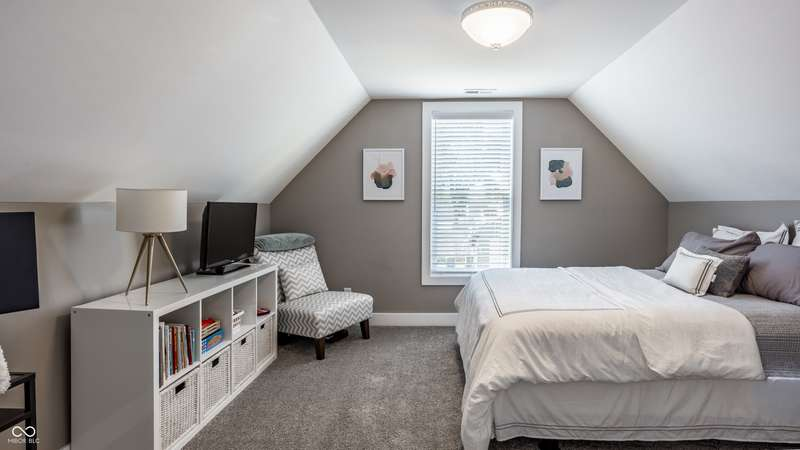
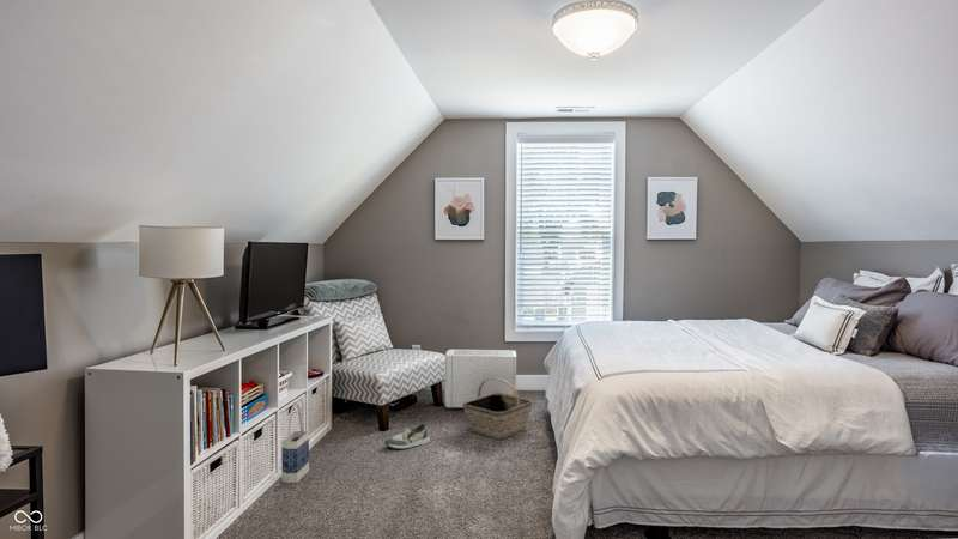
+ bag [280,404,310,484]
+ air purifier [444,349,517,411]
+ shoe [384,423,431,450]
+ basket [462,378,534,441]
